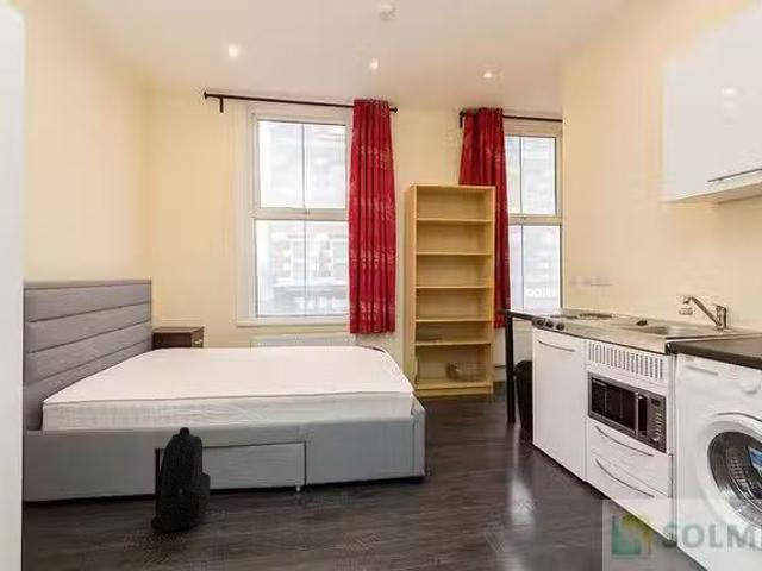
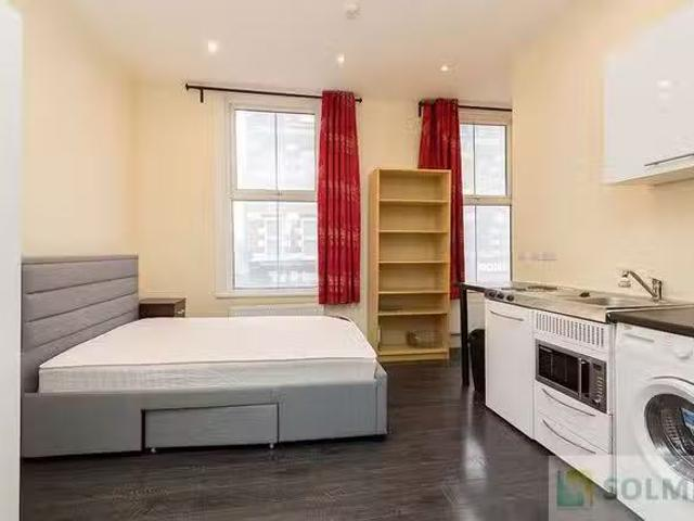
- backpack [150,426,212,533]
